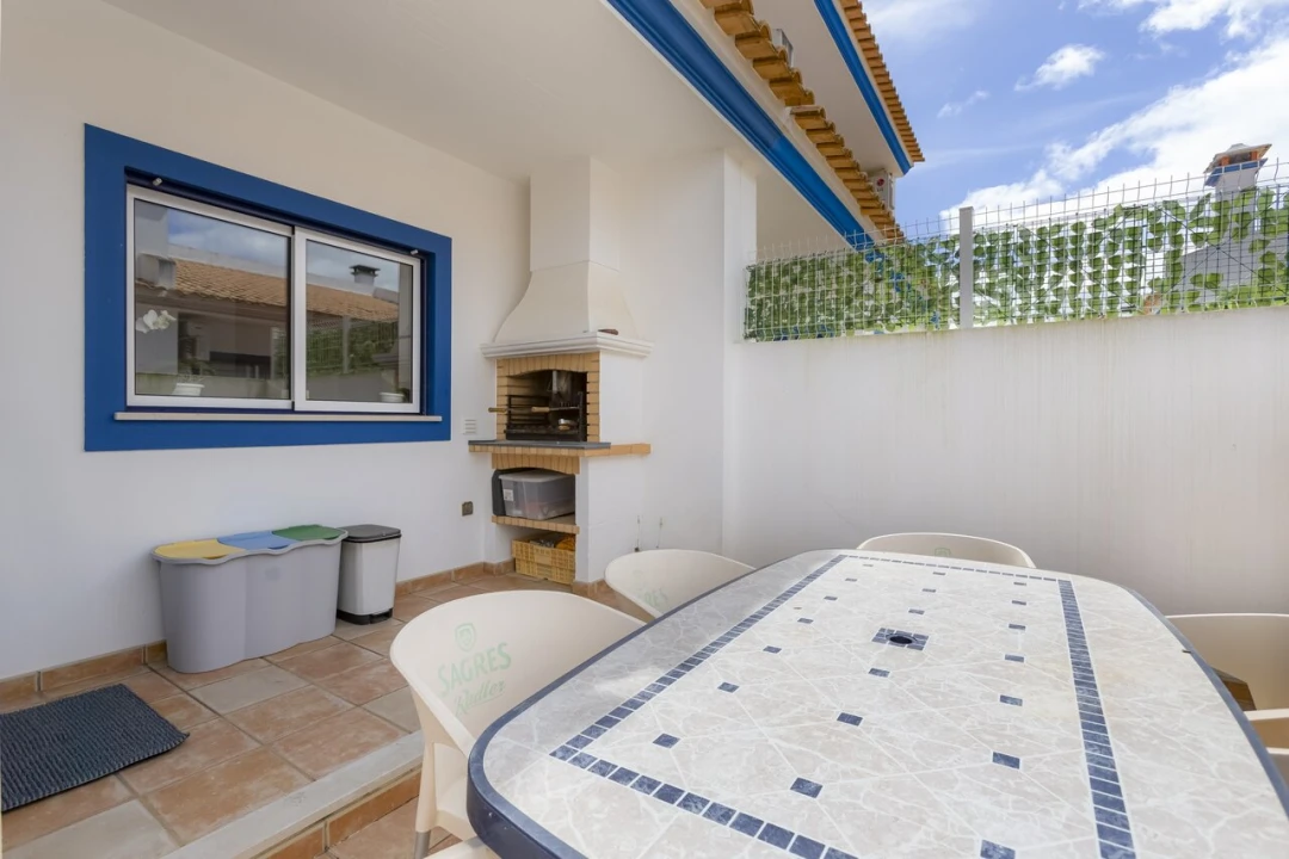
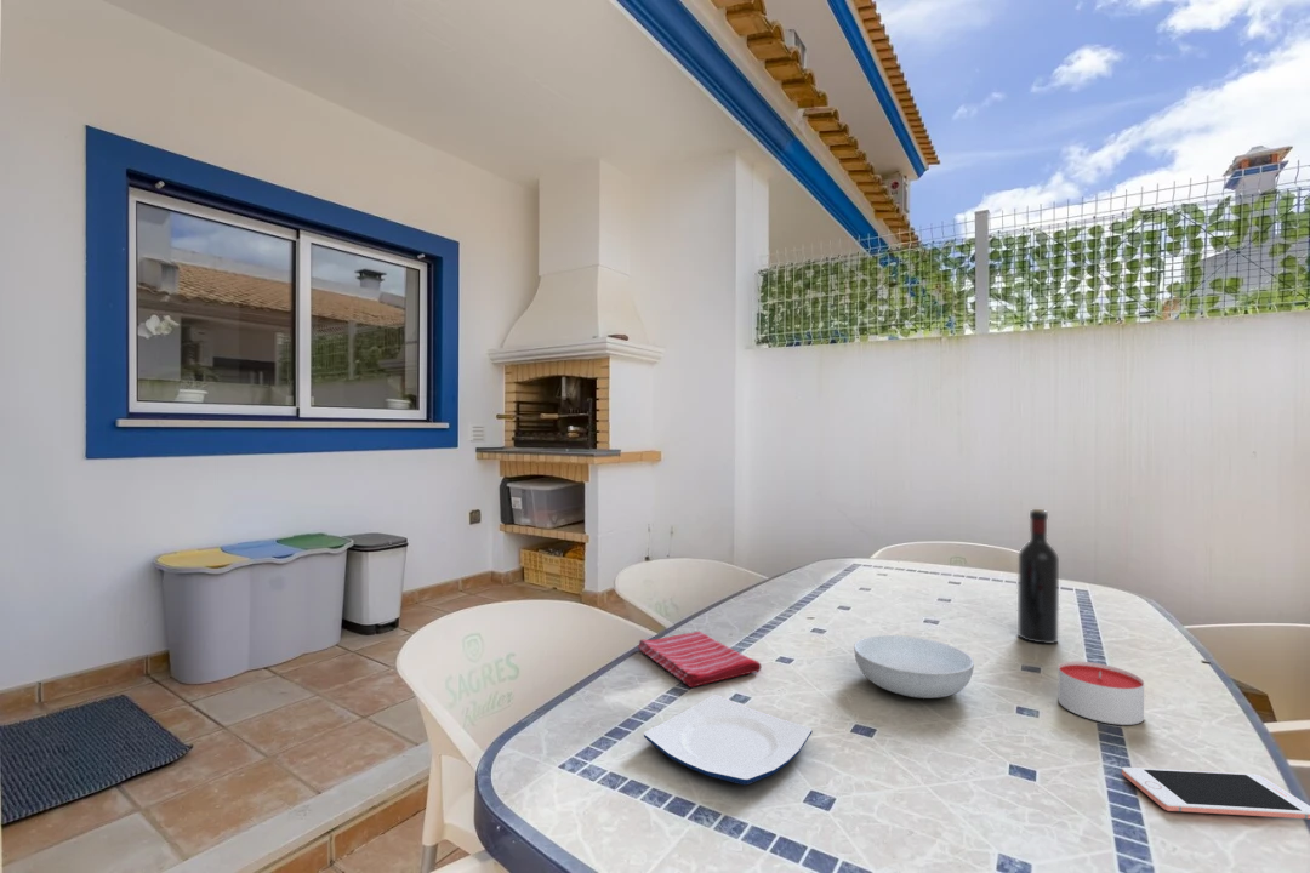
+ dish towel [637,630,762,689]
+ plate [643,694,813,786]
+ wine bottle [1016,508,1060,645]
+ serving bowl [853,634,975,700]
+ cell phone [1121,766,1310,821]
+ candle [1056,660,1145,726]
